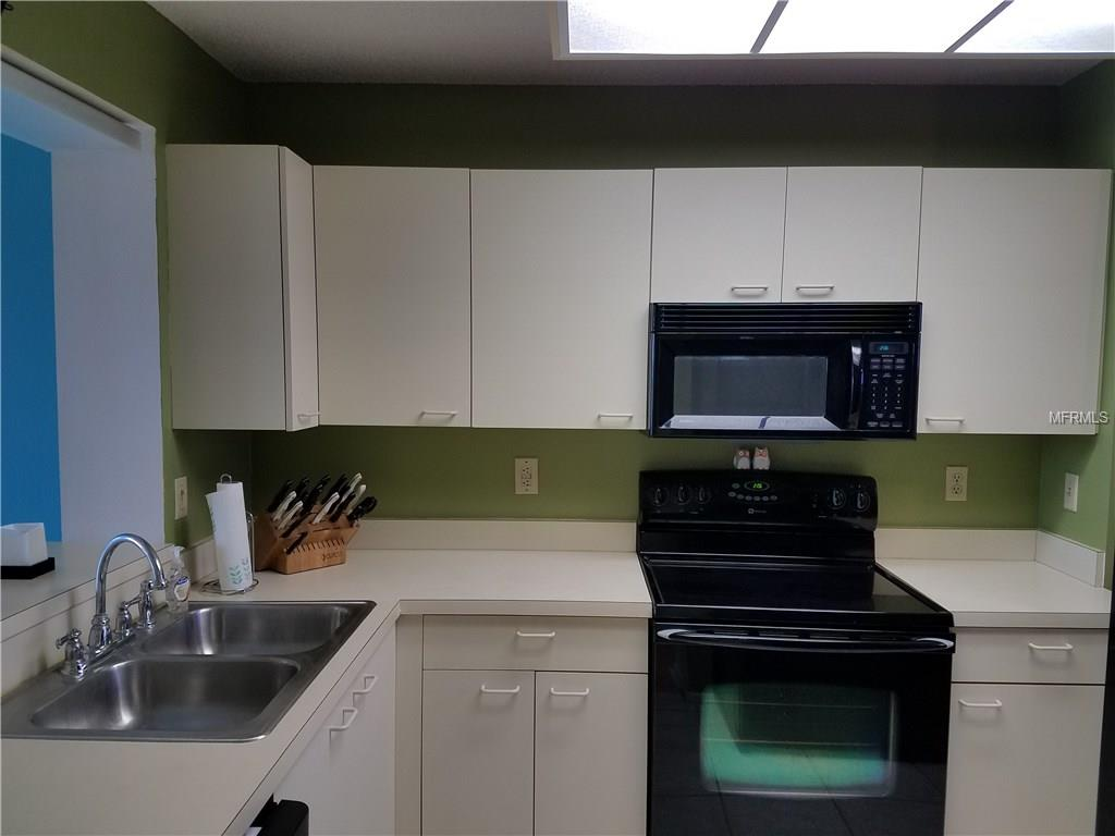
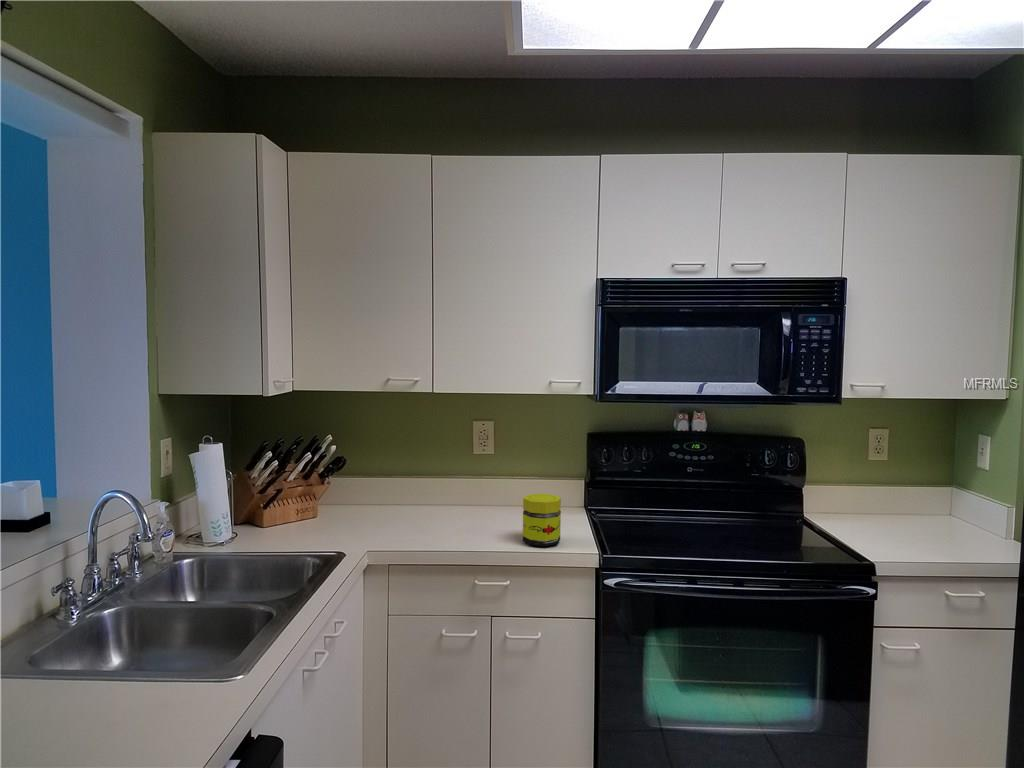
+ jar [522,493,562,547]
